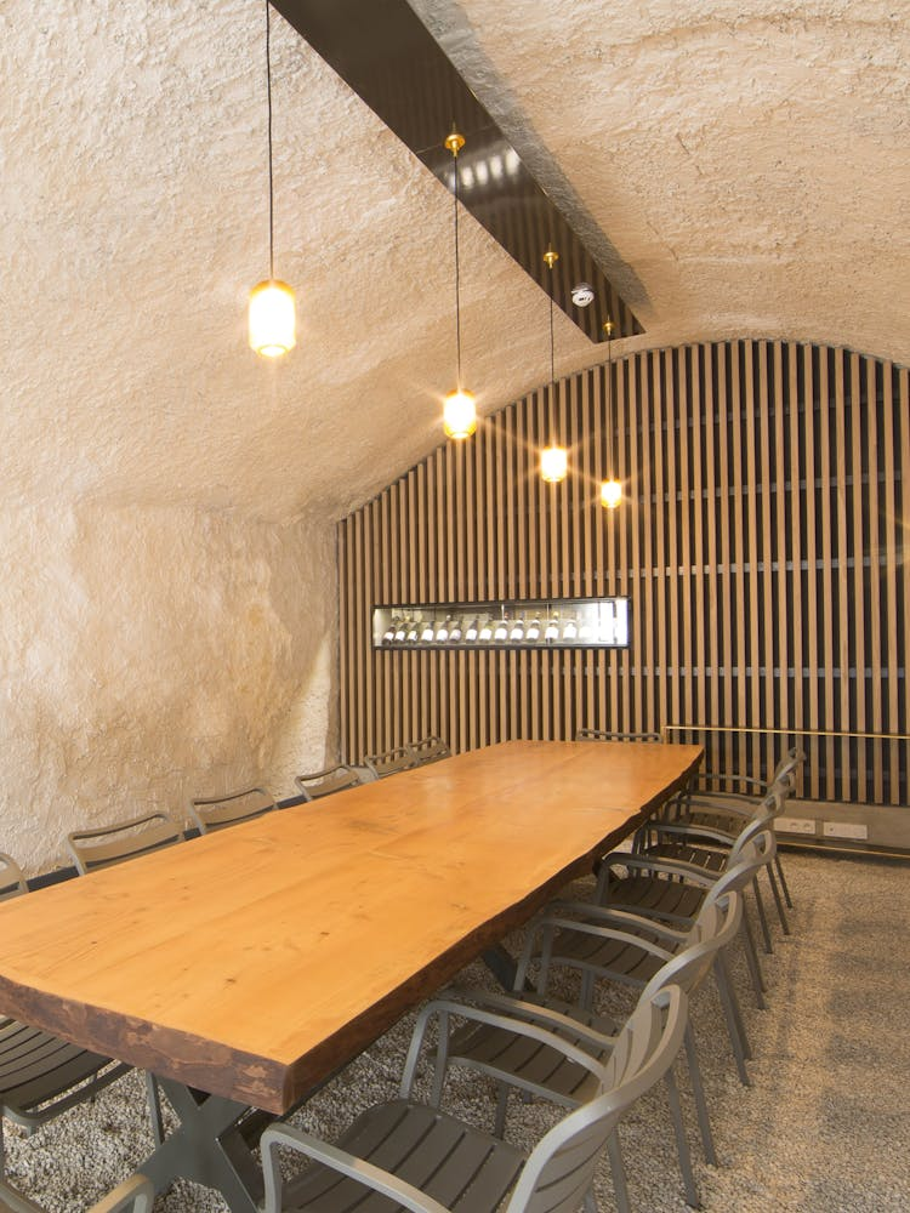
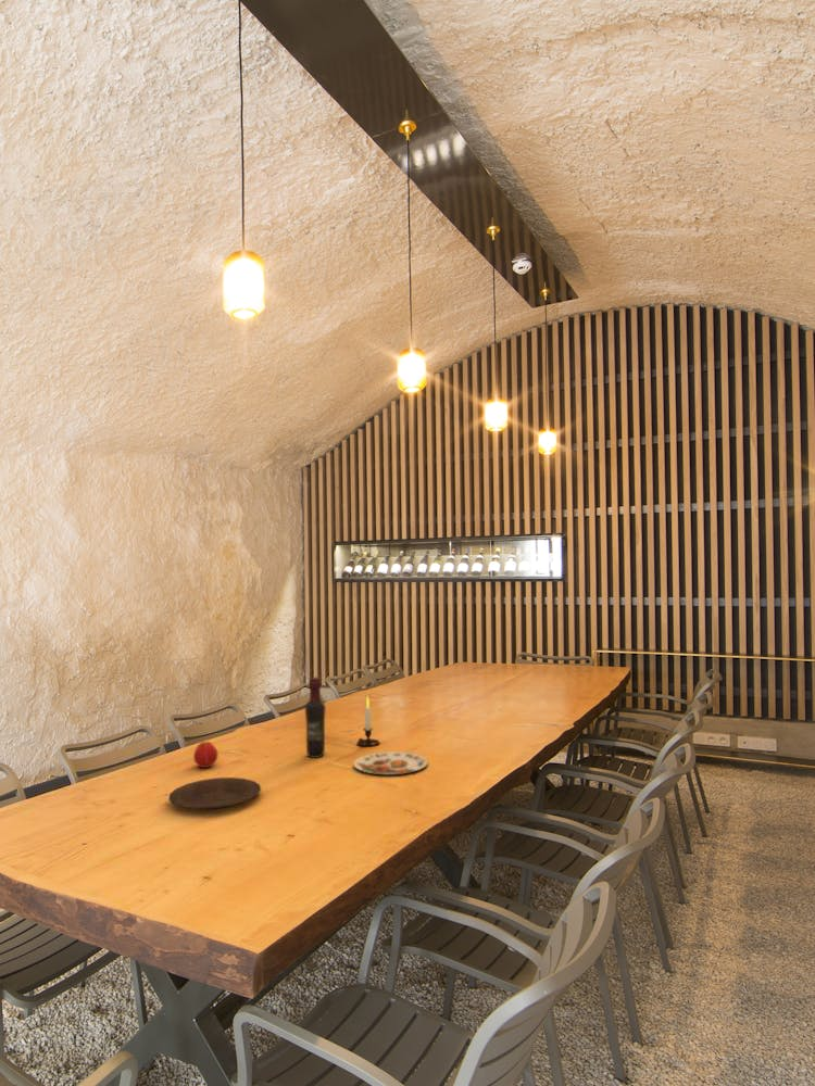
+ wine bottle [304,675,327,759]
+ candle [356,695,380,747]
+ fruit [192,740,220,769]
+ plate [167,776,262,811]
+ plate [352,750,428,775]
